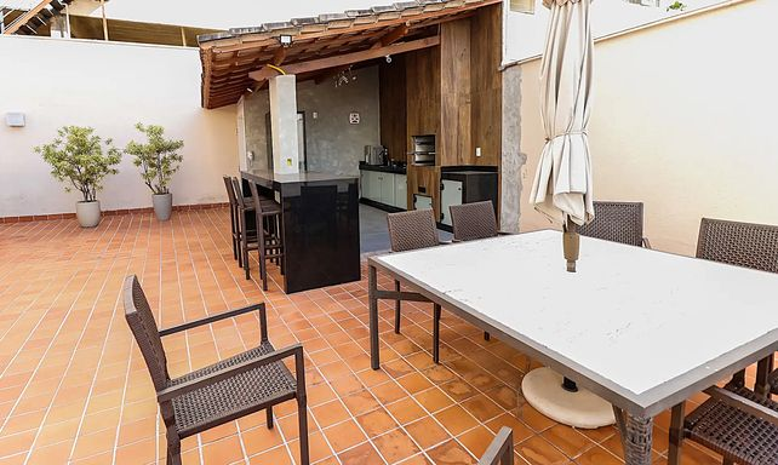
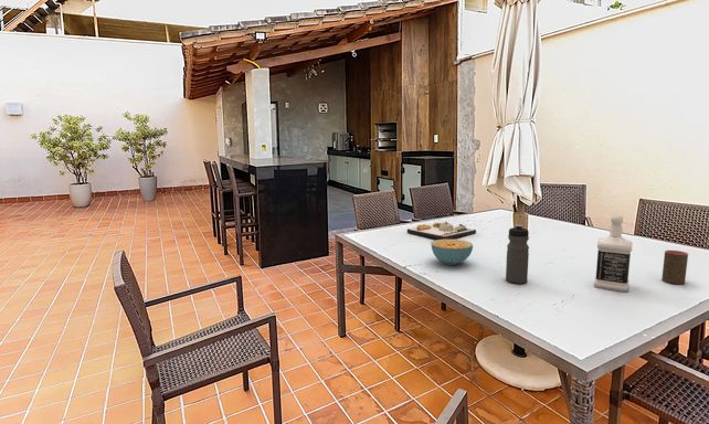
+ cereal bowl [430,239,474,266]
+ bottle [593,214,633,293]
+ dinner plate [406,220,477,240]
+ water bottle [505,223,530,285]
+ cup [660,250,689,285]
